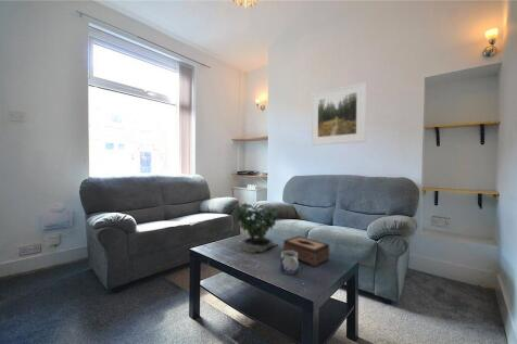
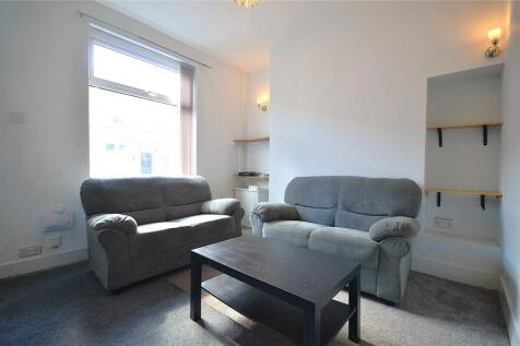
- mug [279,251,300,275]
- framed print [310,81,367,146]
- tissue box [282,234,330,267]
- potted plant [230,199,279,254]
